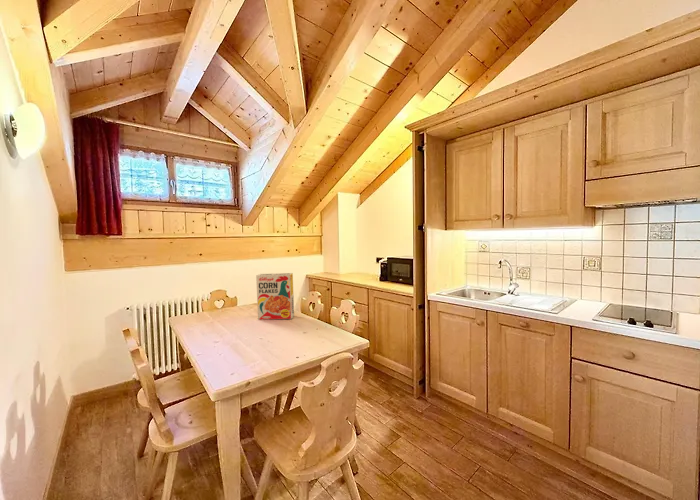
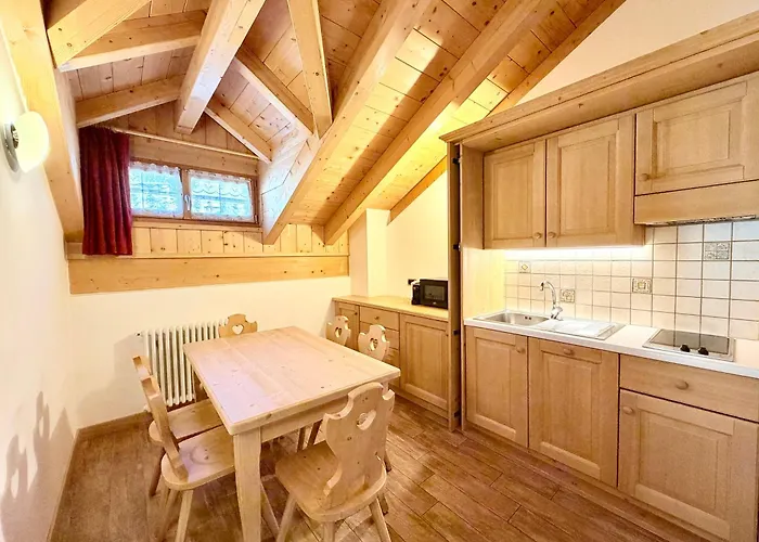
- cereal box [255,272,295,321]
